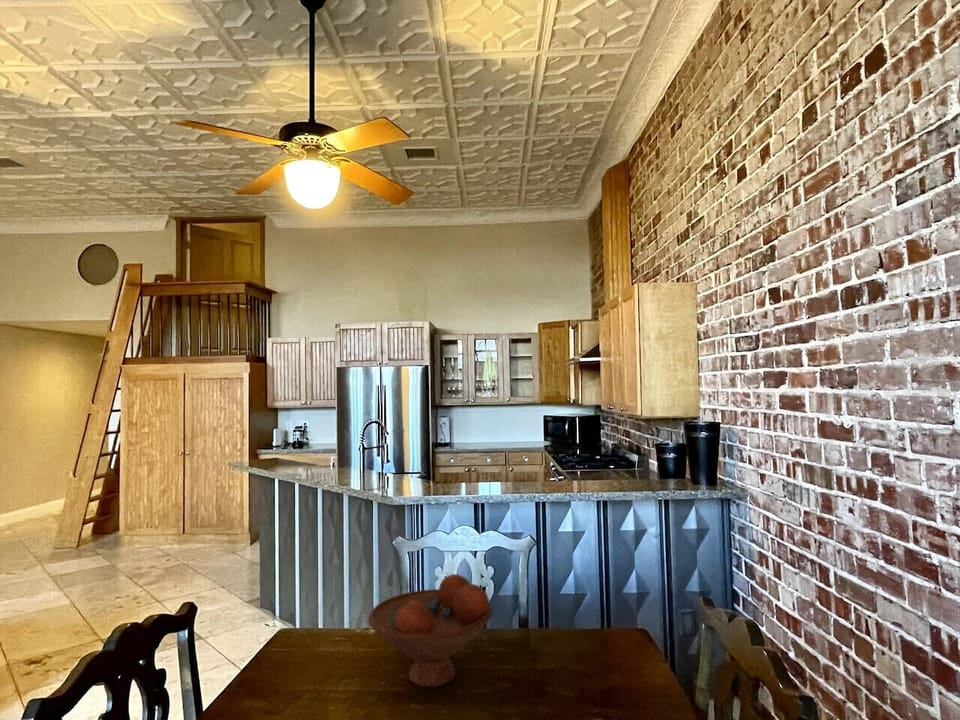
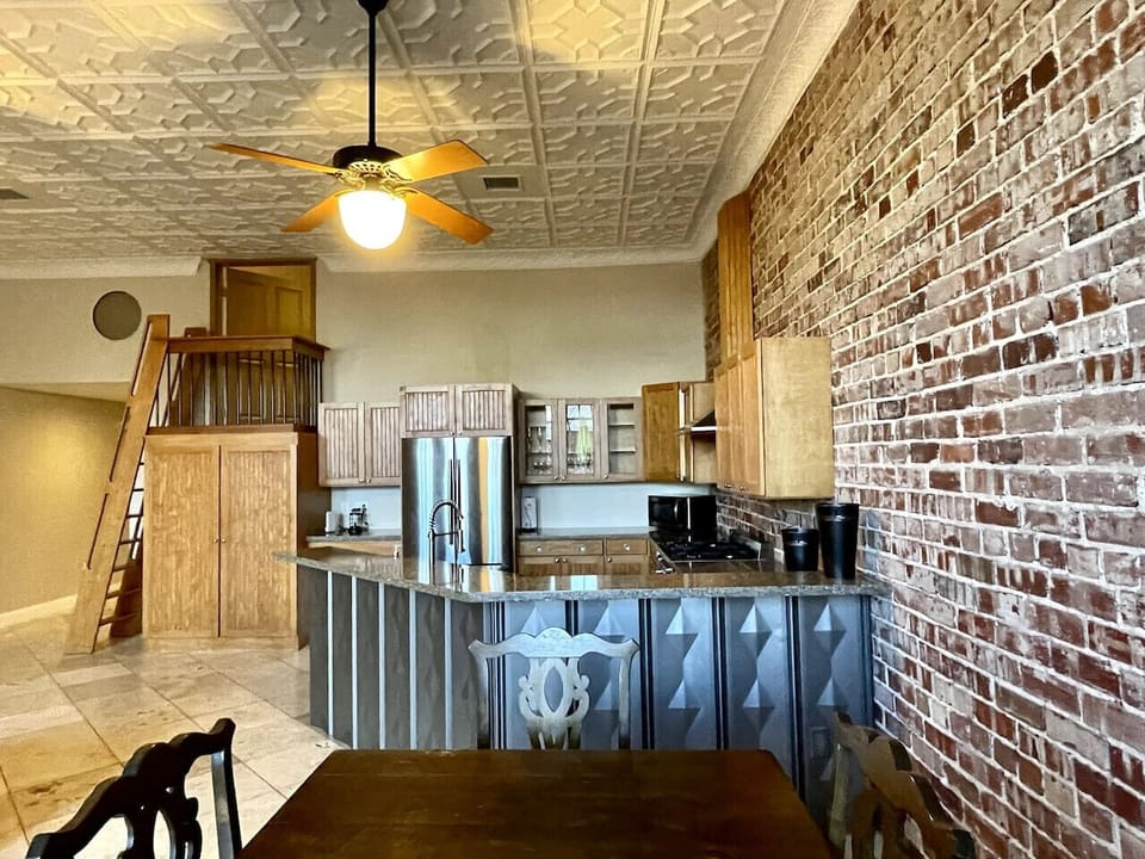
- fruit bowl [367,573,493,688]
